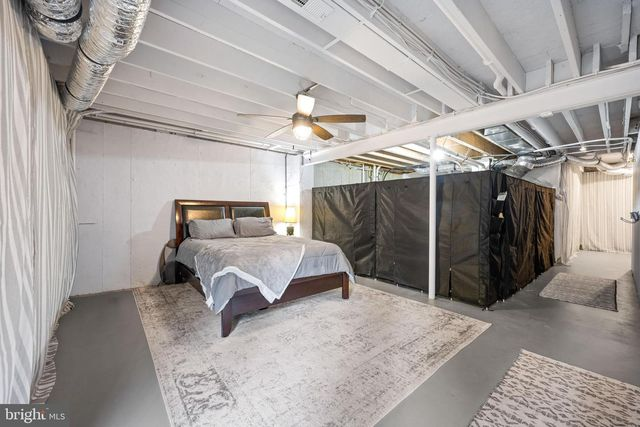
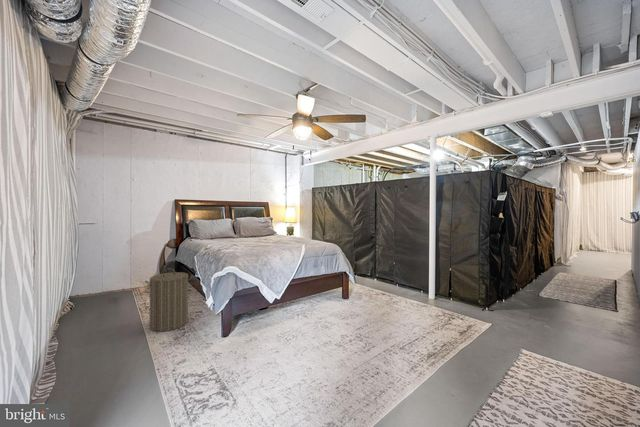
+ laundry hamper [144,267,193,333]
